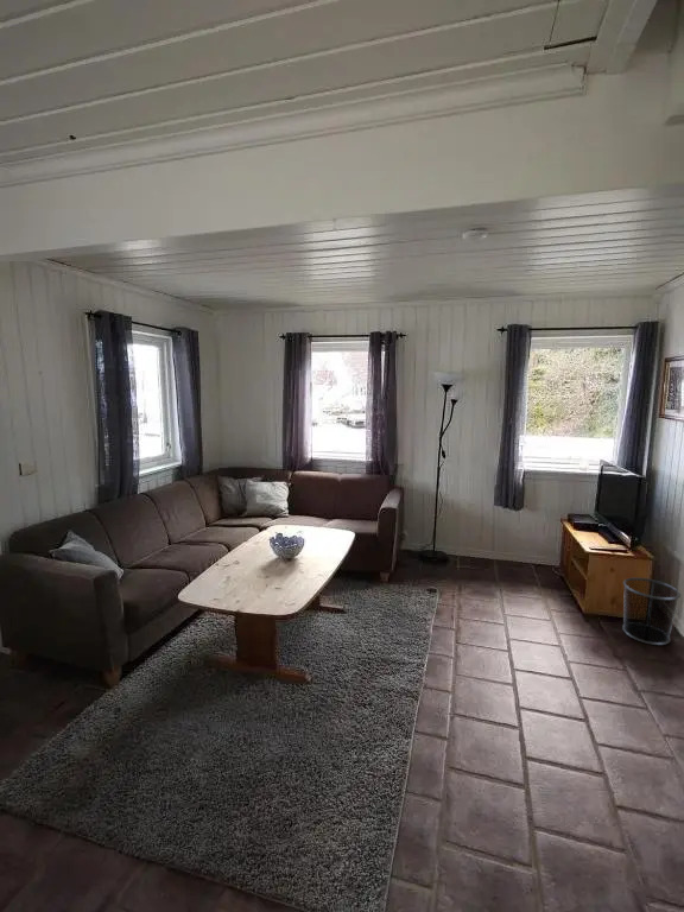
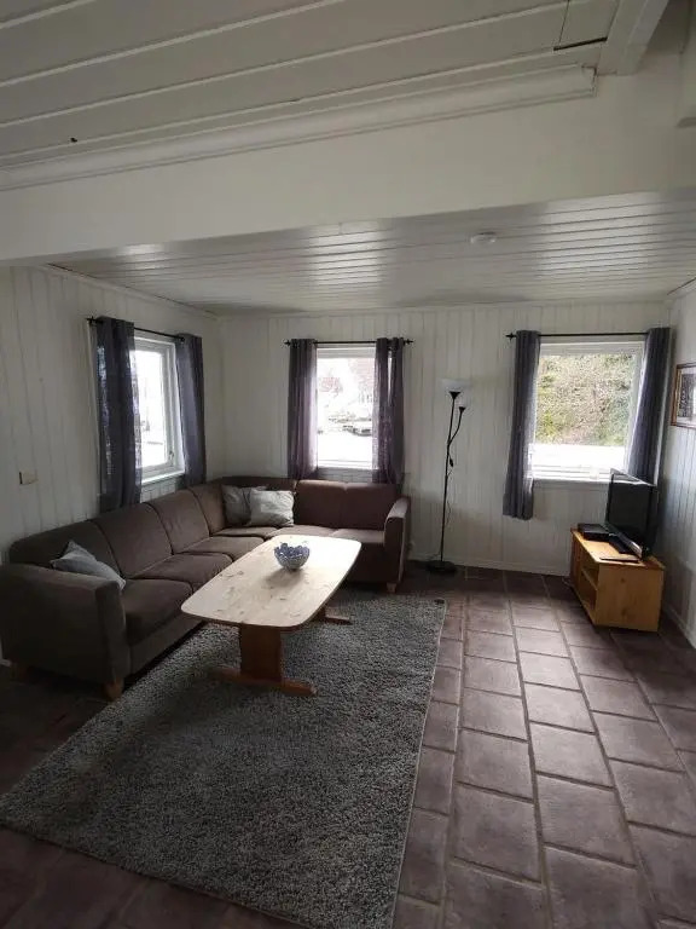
- waste bin [621,577,682,646]
